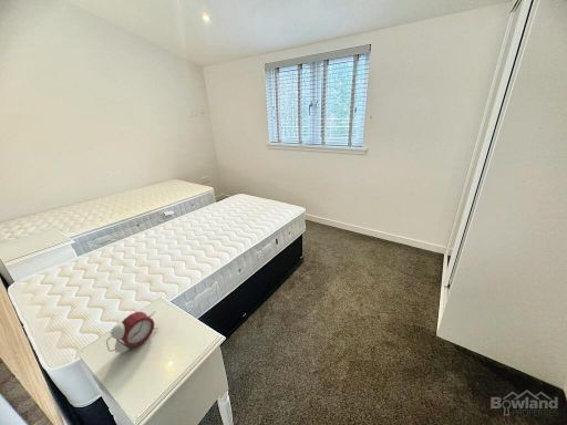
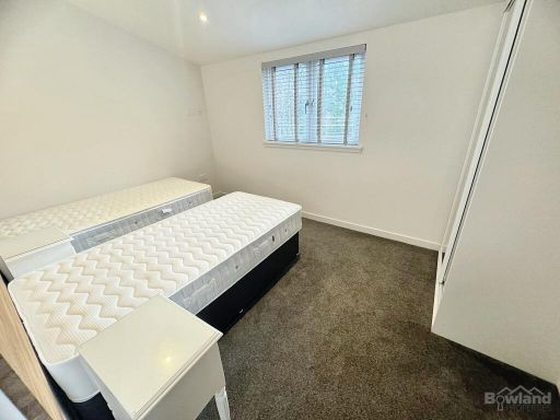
- alarm clock [105,310,159,354]
